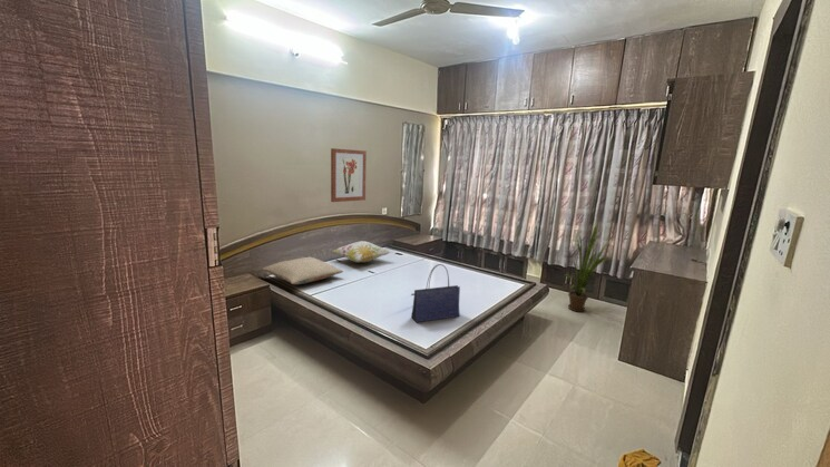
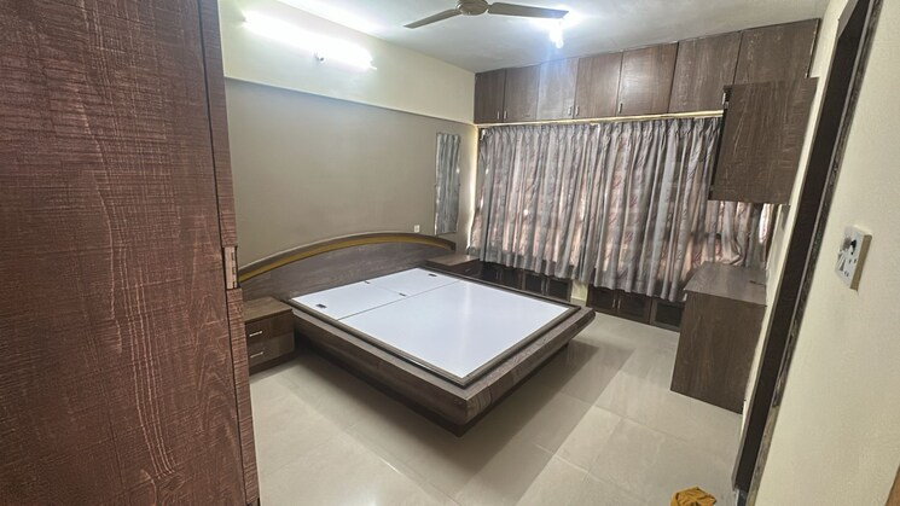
- house plant [562,224,613,313]
- pillow [262,256,344,285]
- wall art [330,147,368,203]
- tote bag [410,263,461,323]
- decorative pillow [332,240,392,263]
